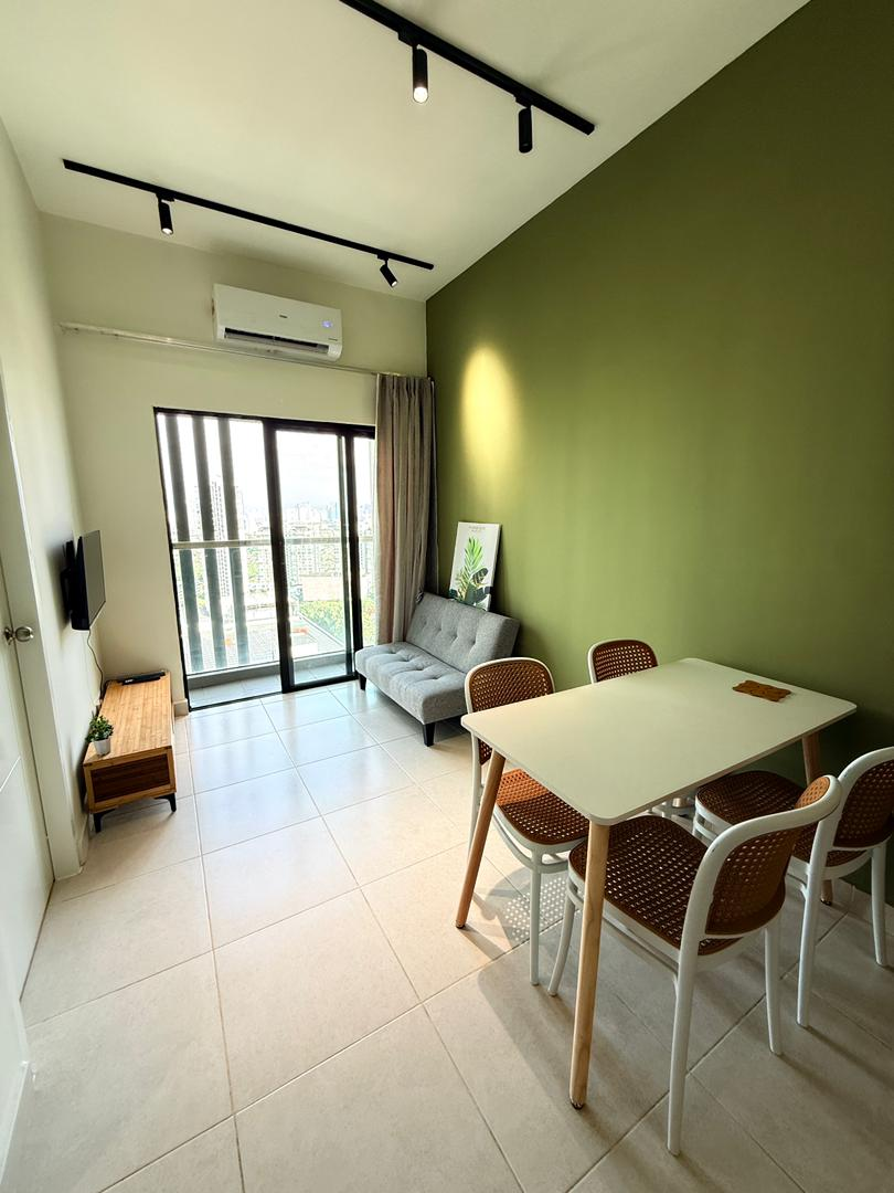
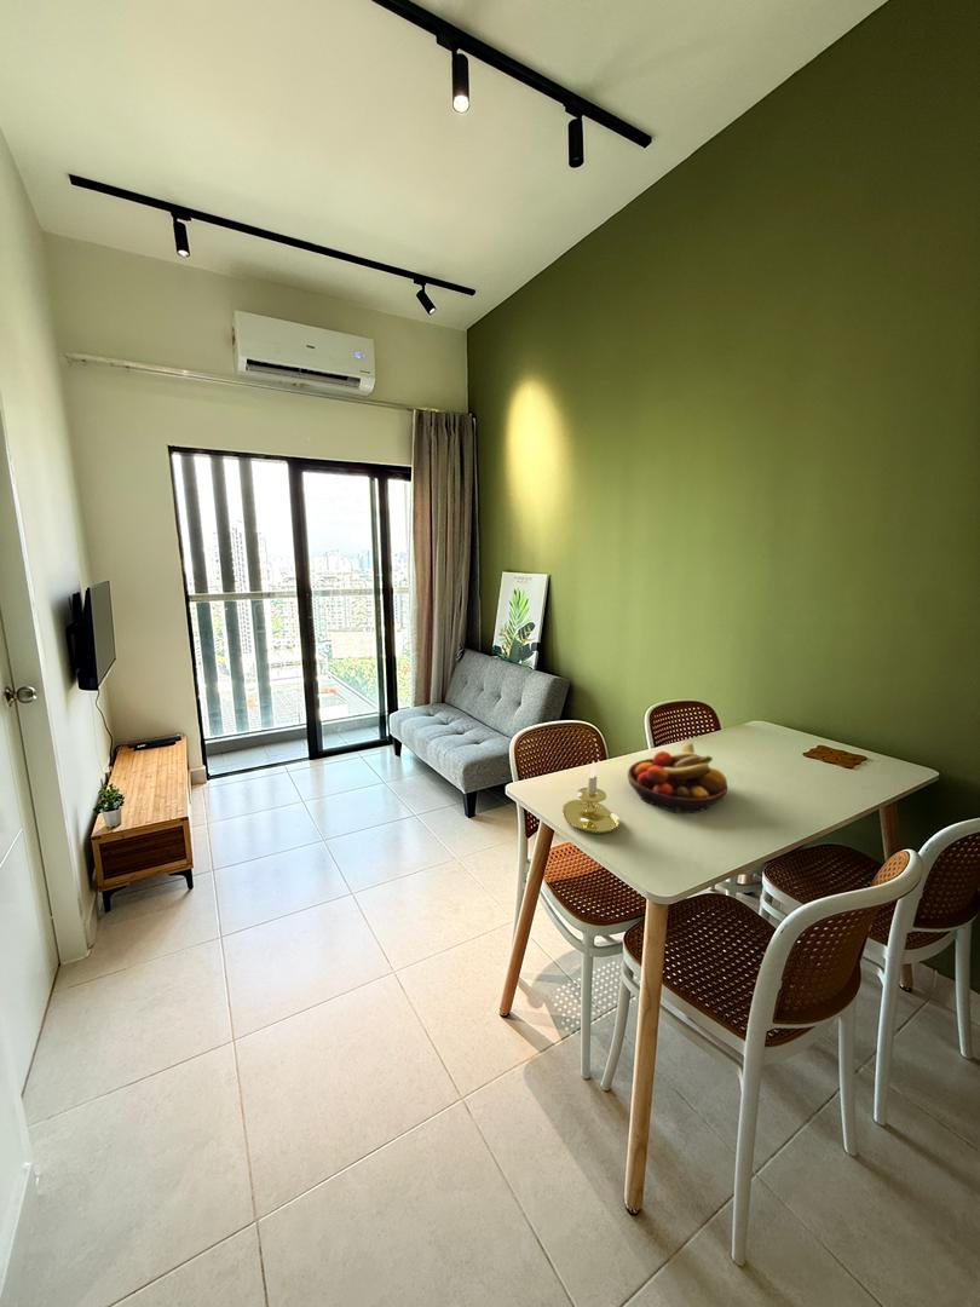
+ candle holder [561,760,621,835]
+ fruit bowl [627,742,728,814]
